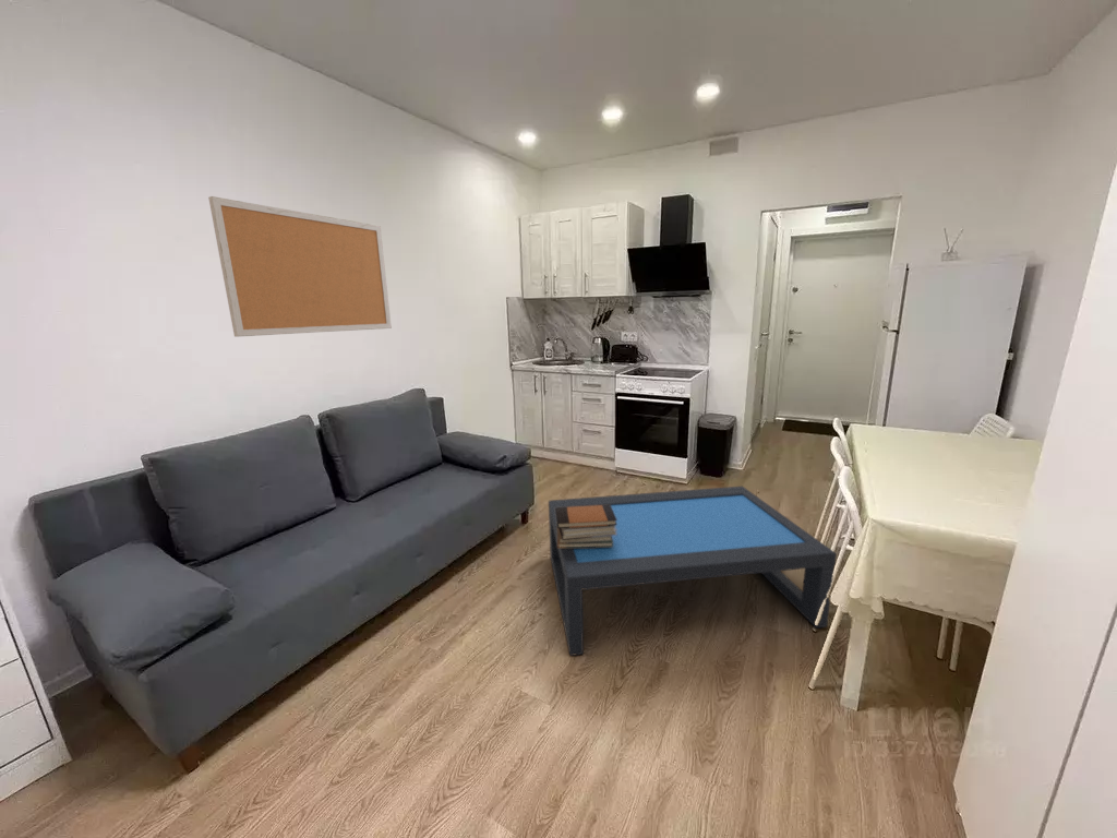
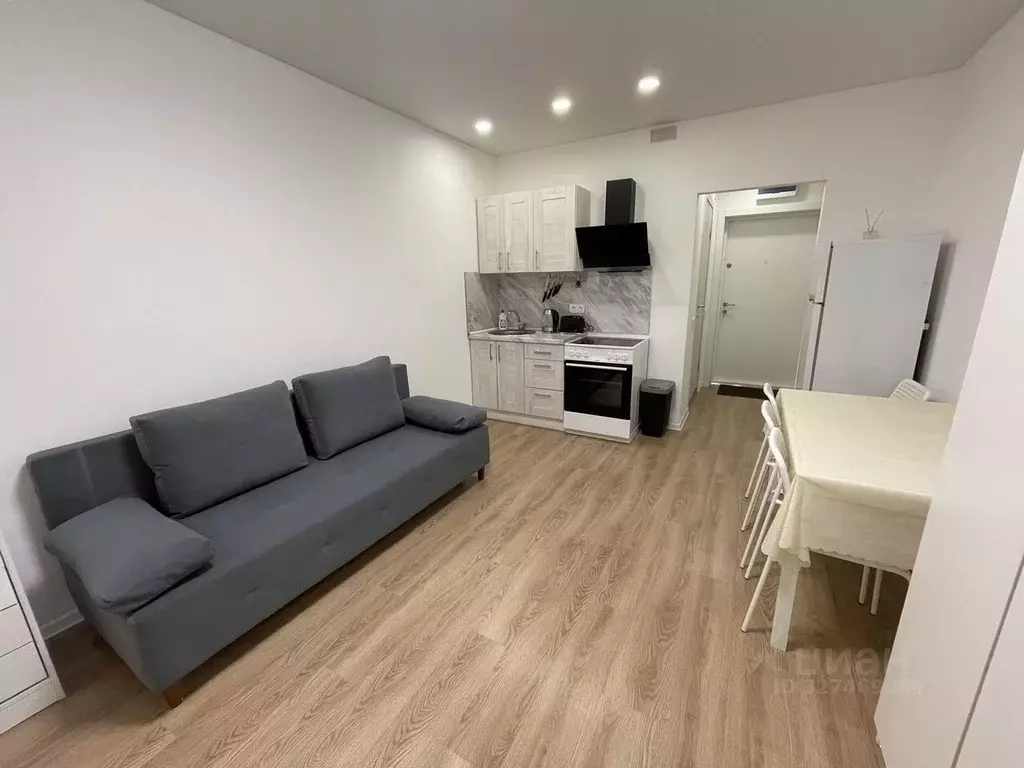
- bulletin board [207,195,393,338]
- coffee table [548,486,838,657]
- book stack [555,505,617,548]
